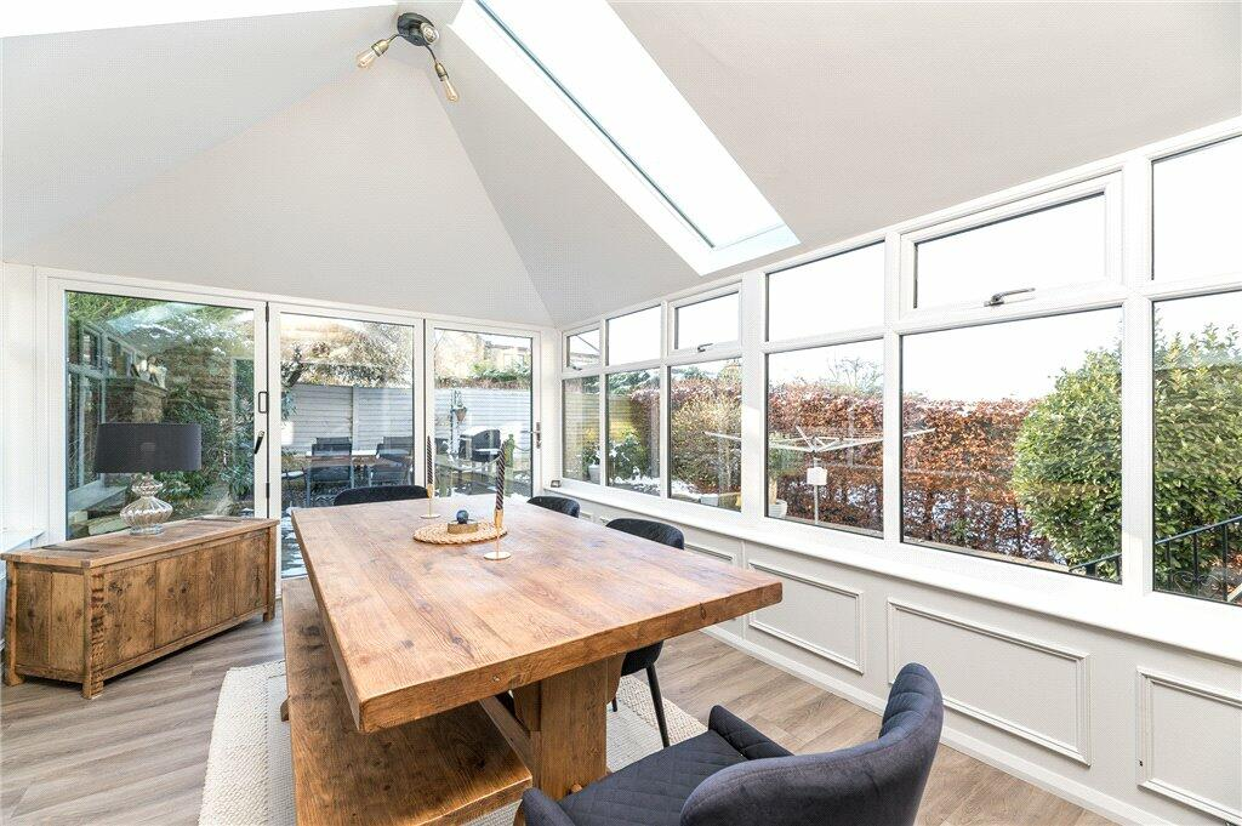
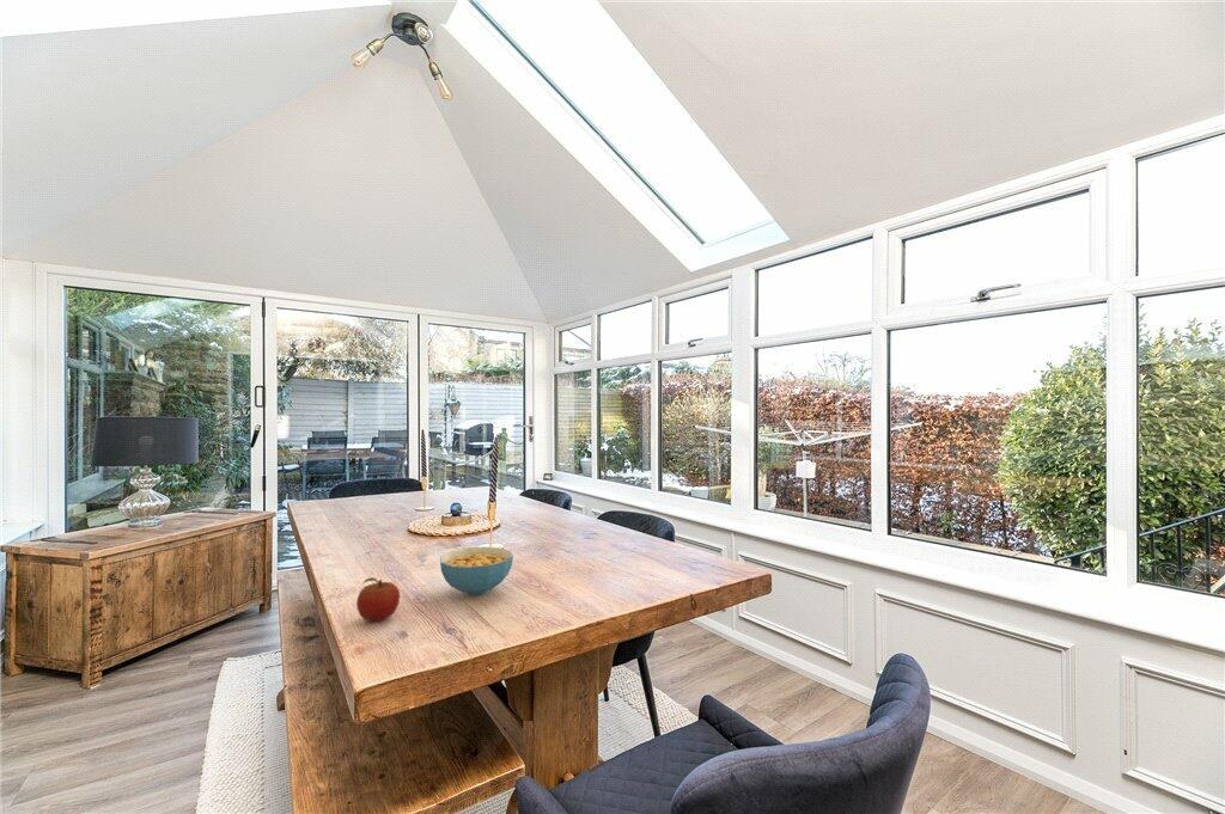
+ cereal bowl [439,546,514,596]
+ fruit [355,576,401,623]
